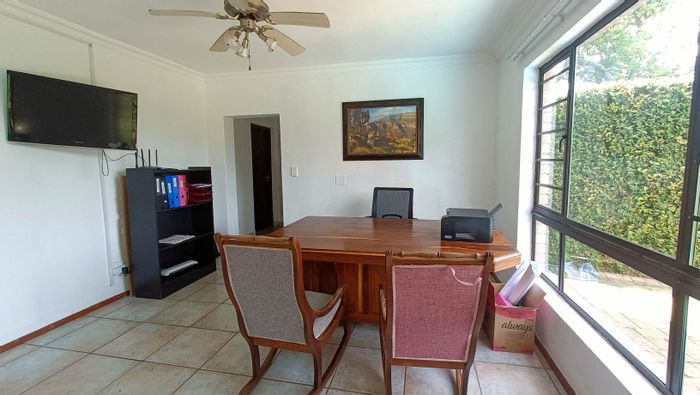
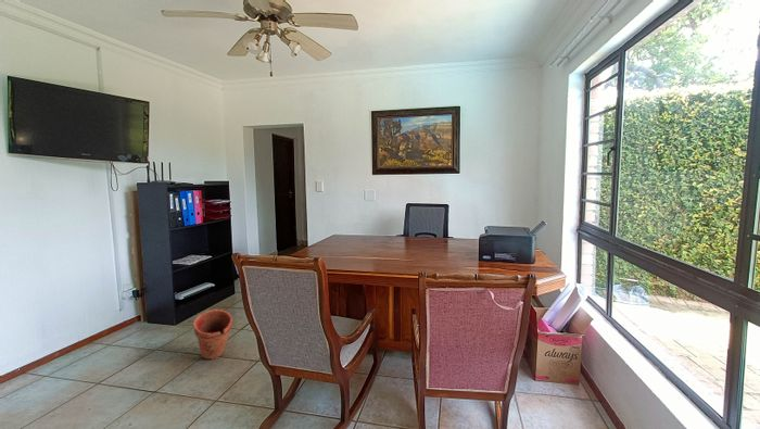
+ clay cup [192,308,233,361]
